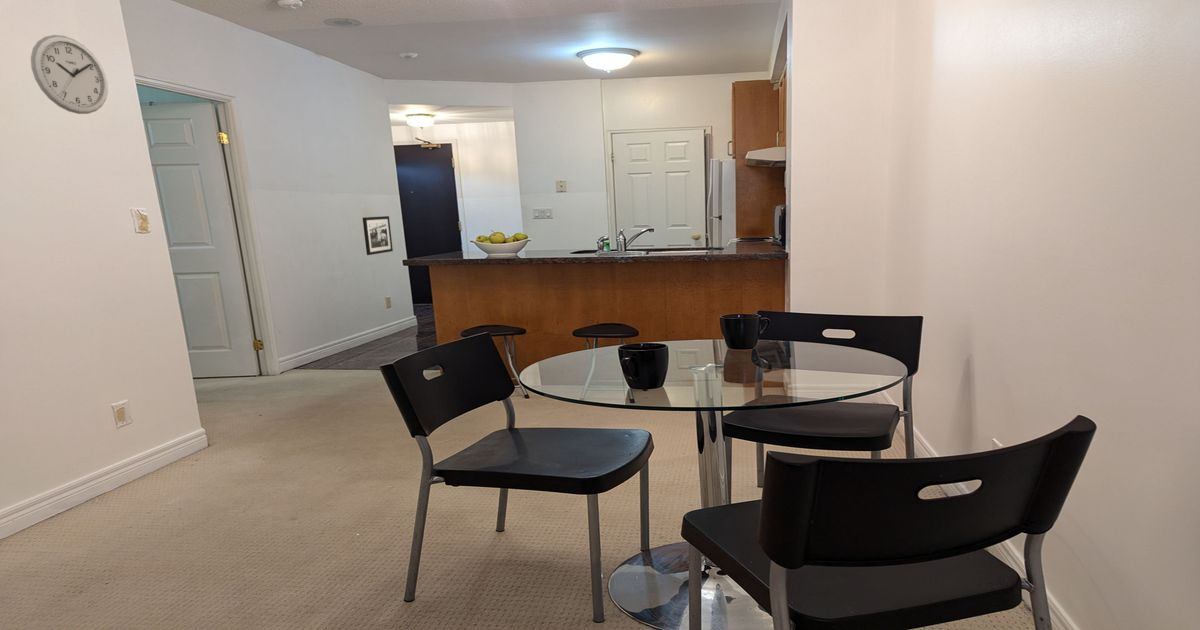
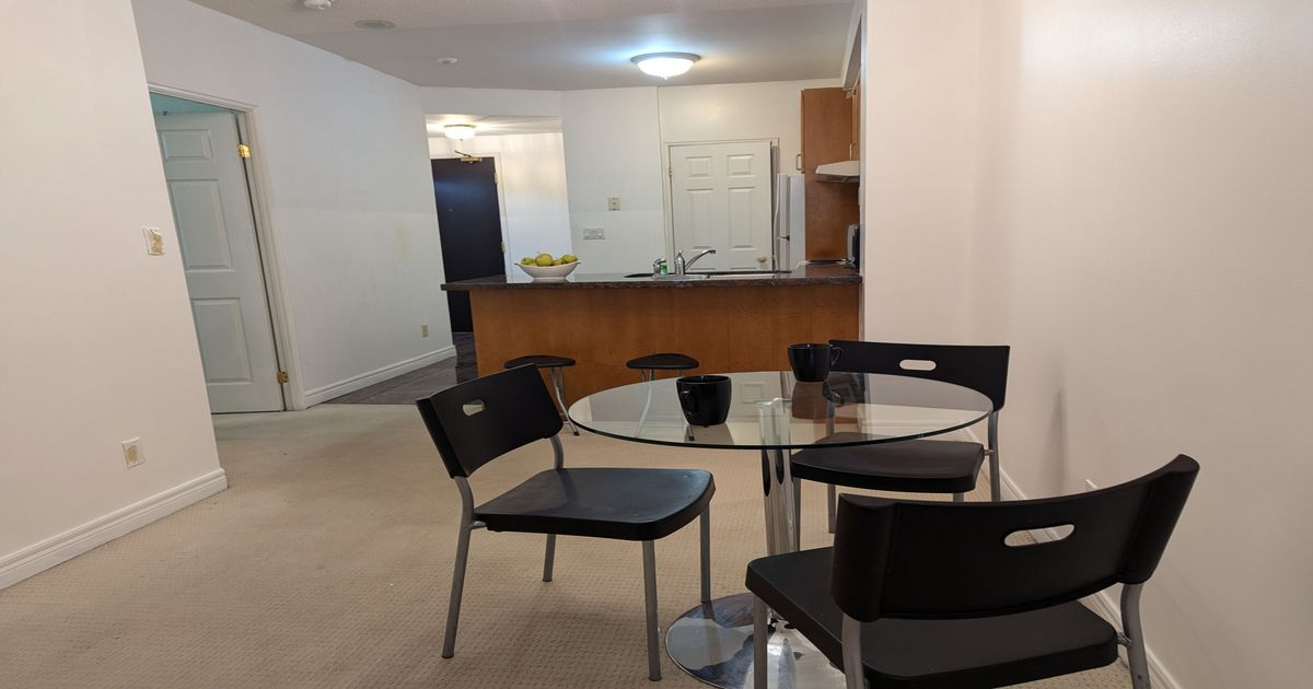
- wall clock [30,34,109,115]
- picture frame [362,215,394,256]
